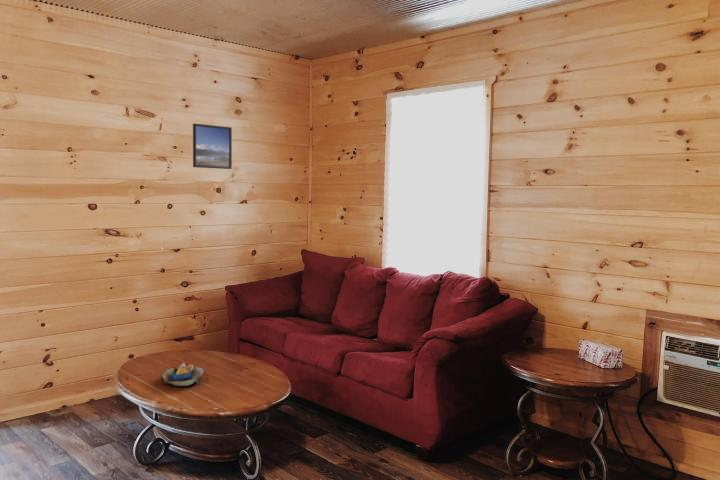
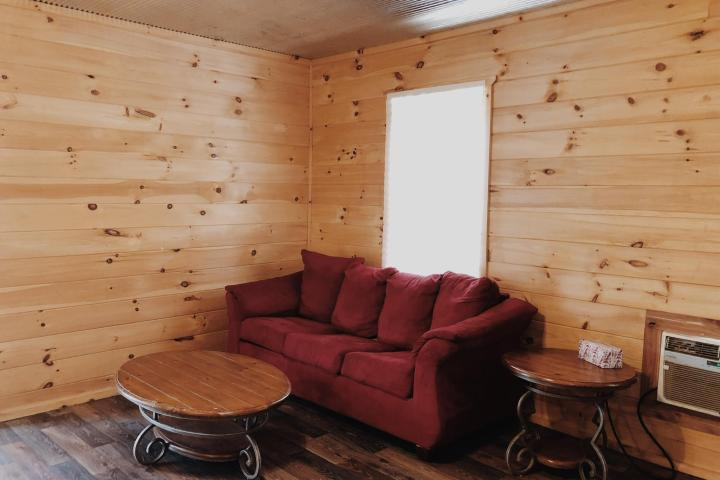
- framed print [192,123,233,170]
- decorative bowl [160,362,206,387]
